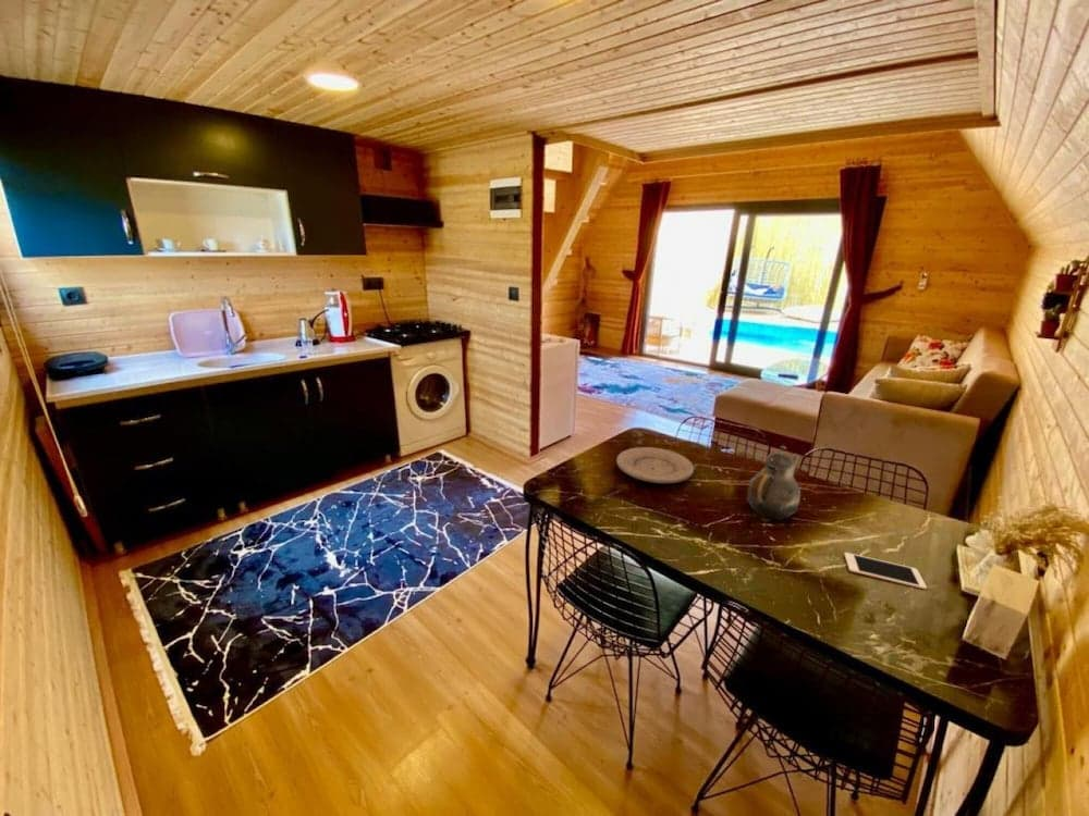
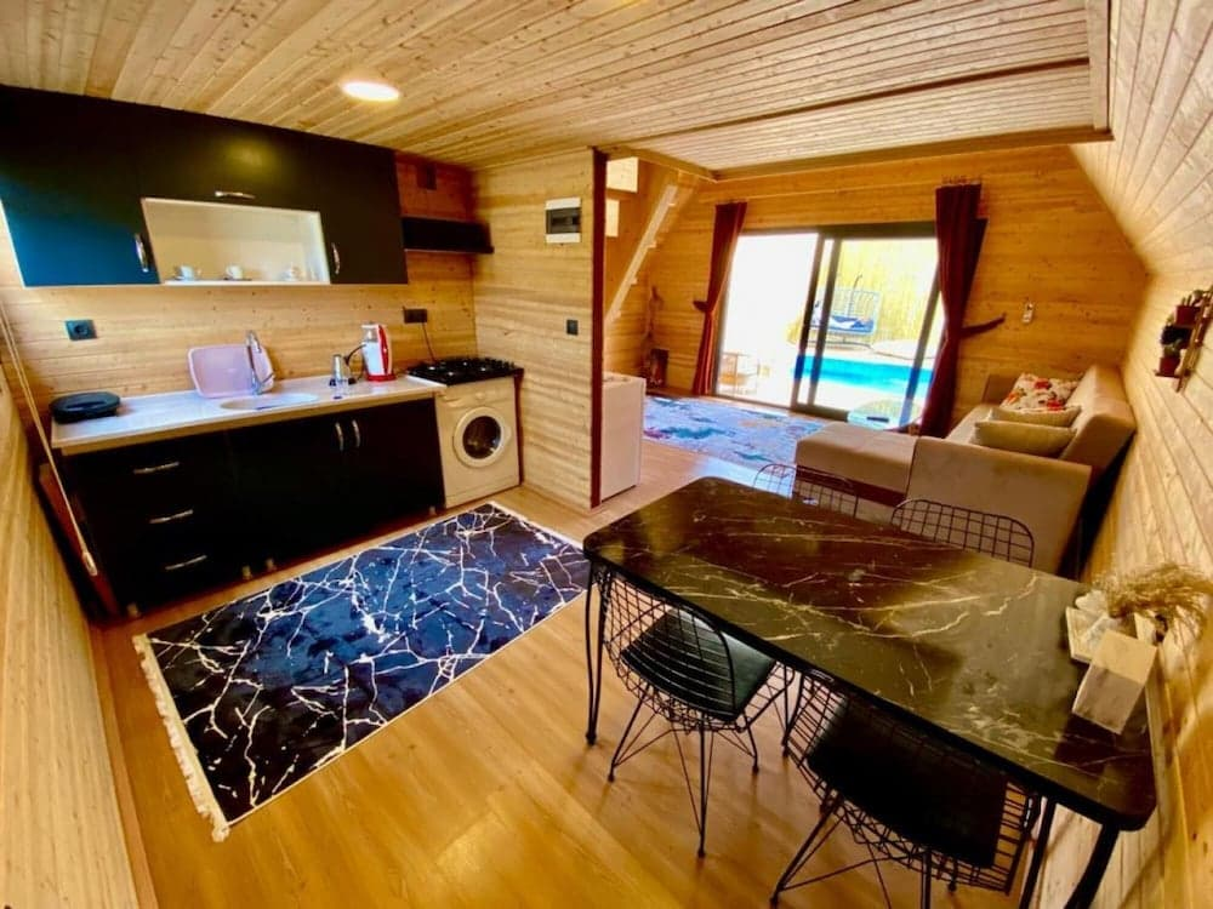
- plate [615,446,695,484]
- cell phone [843,552,928,591]
- teapot [746,444,802,521]
